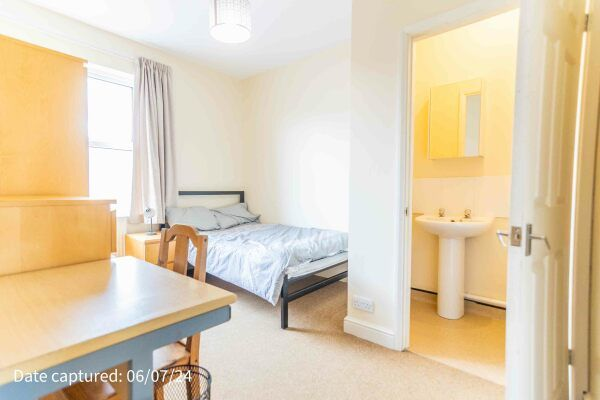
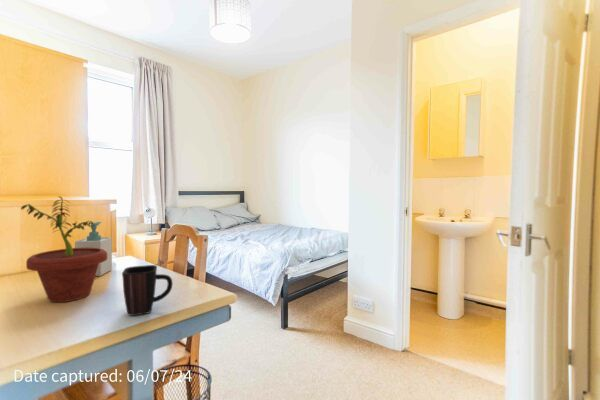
+ potted plant [20,195,107,303]
+ soap bottle [74,221,113,277]
+ mug [121,264,174,317]
